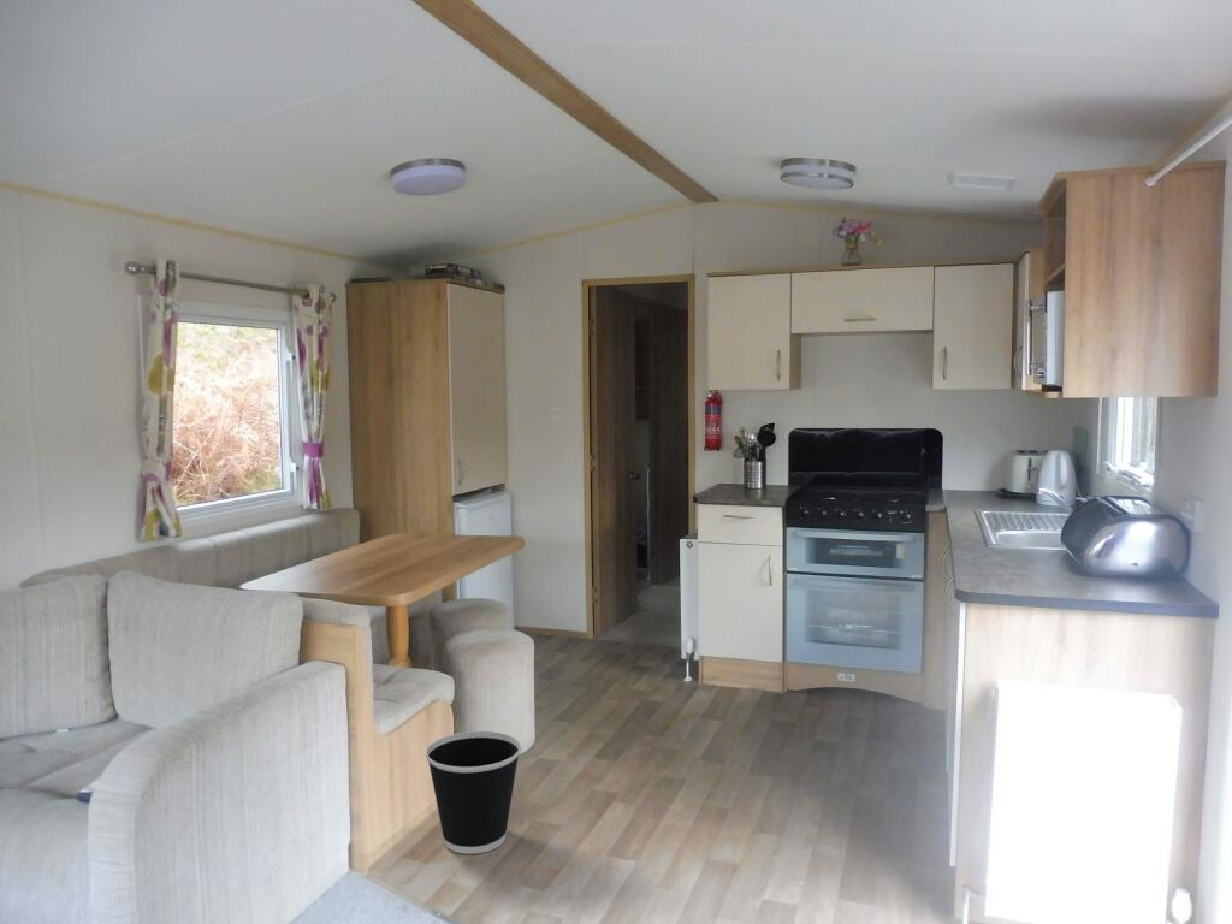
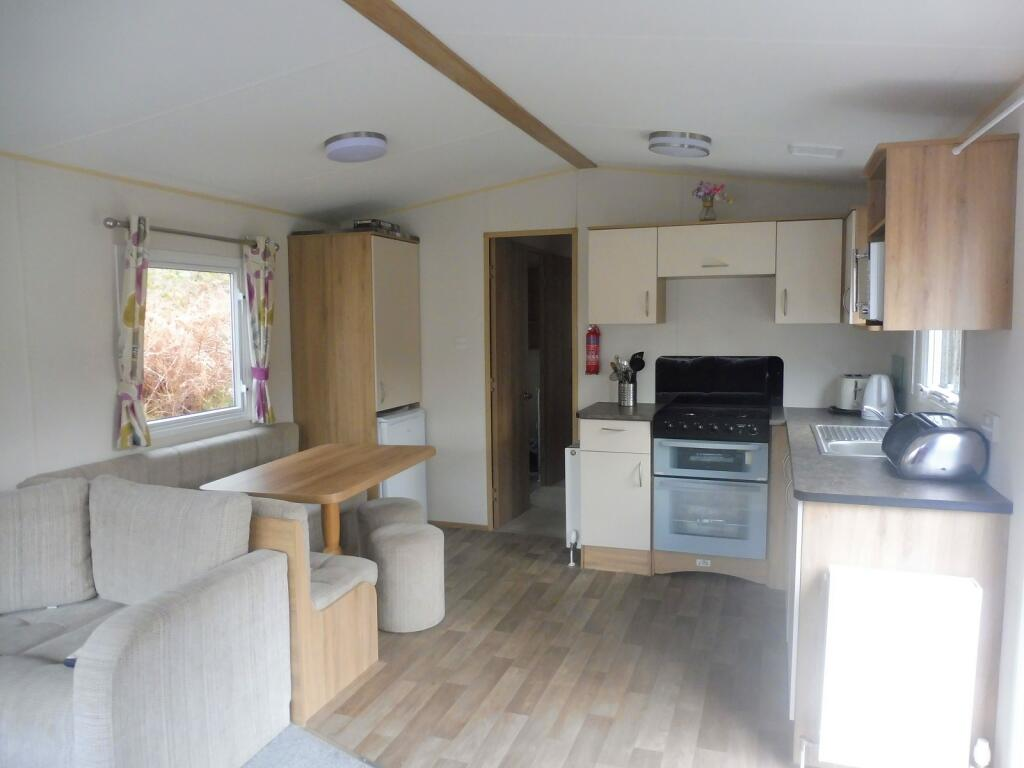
- wastebasket [425,730,522,855]
